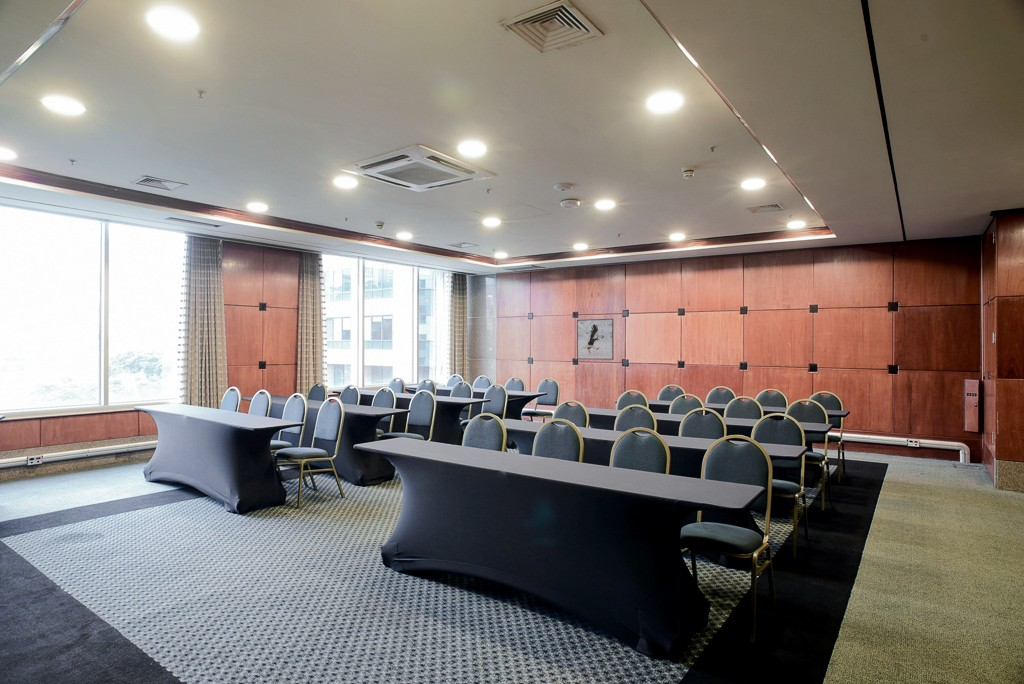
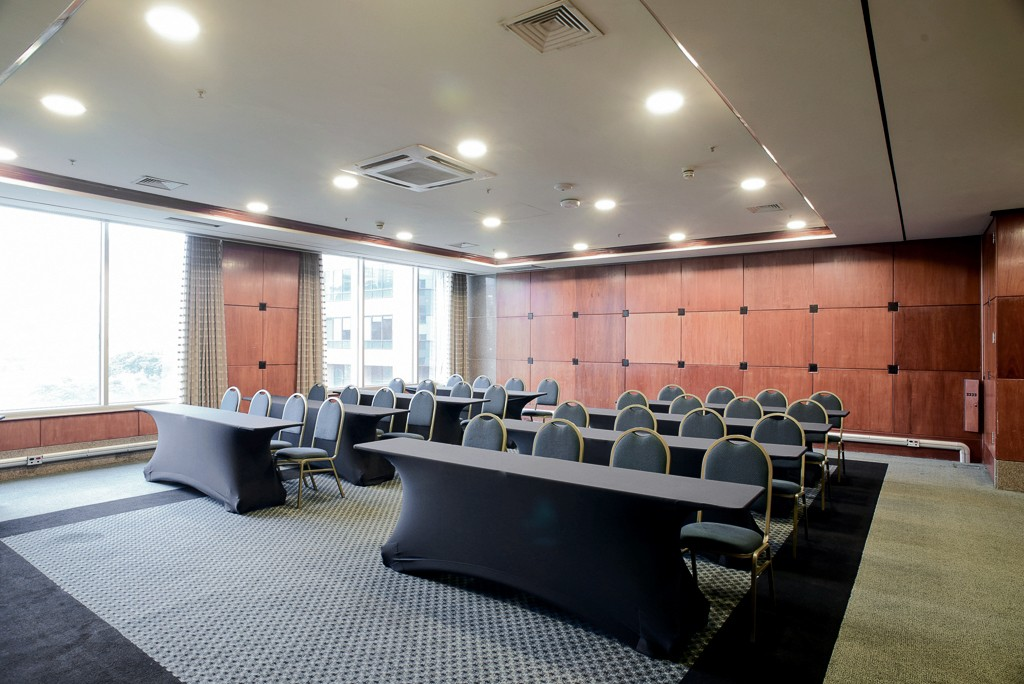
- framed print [576,318,614,361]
